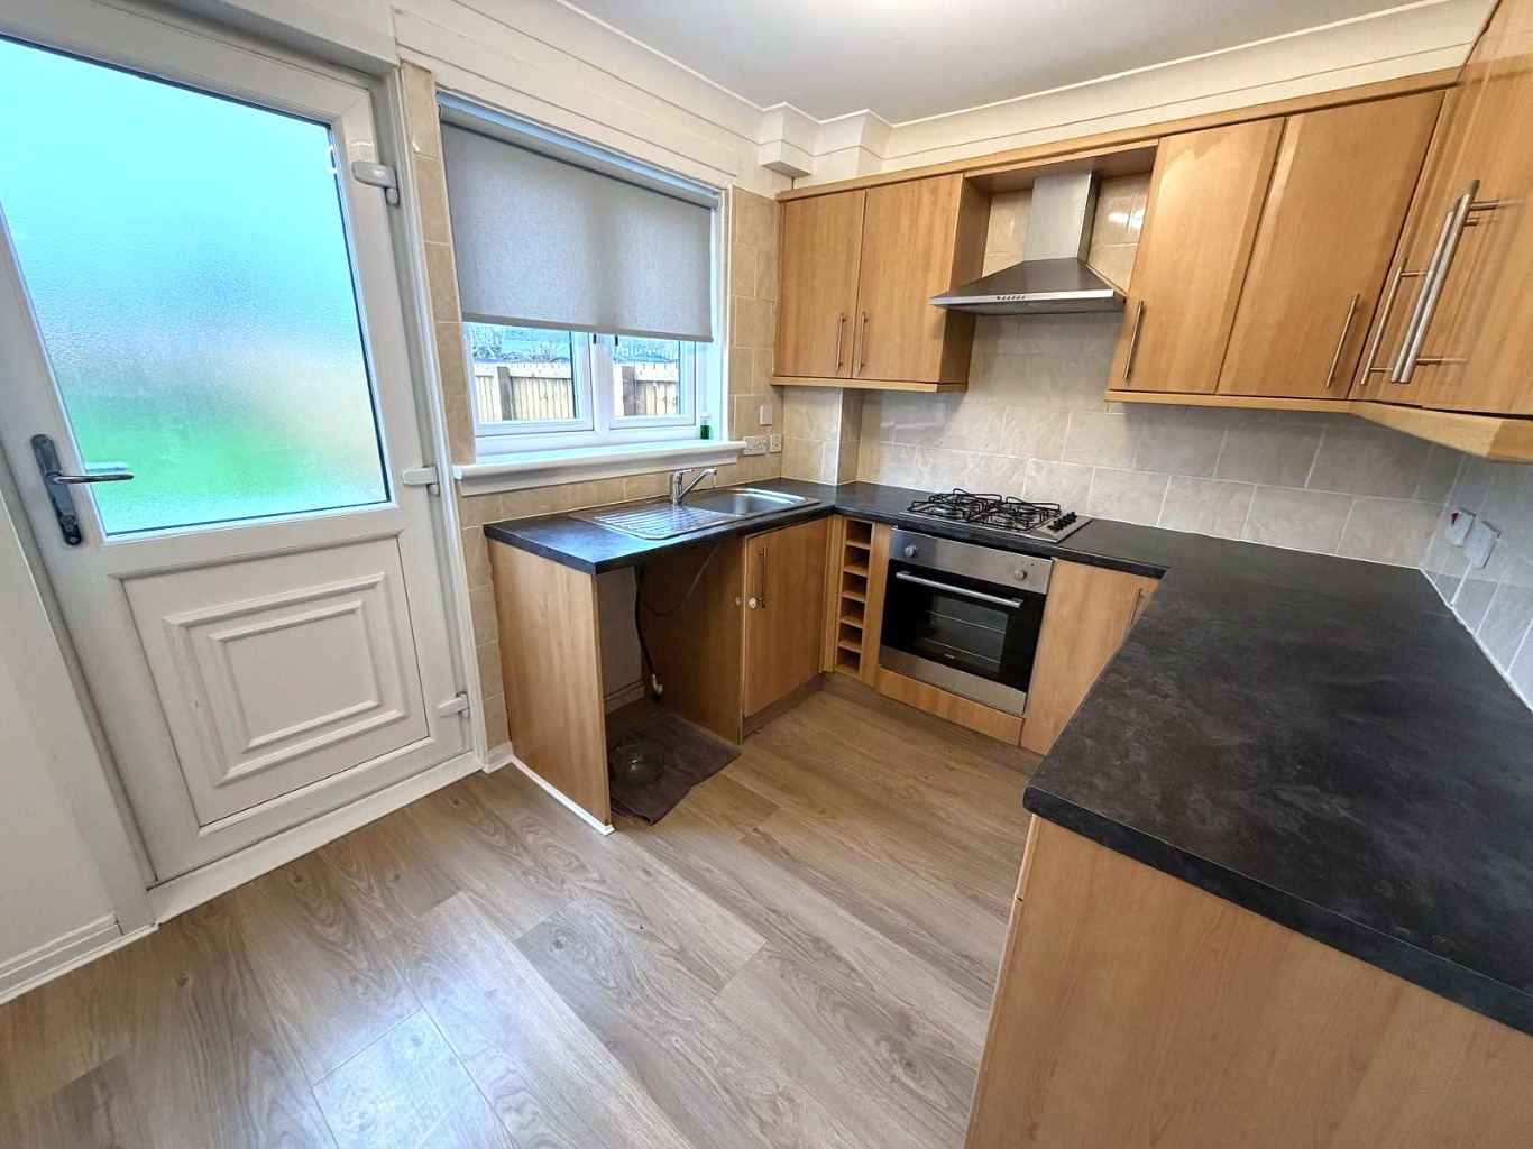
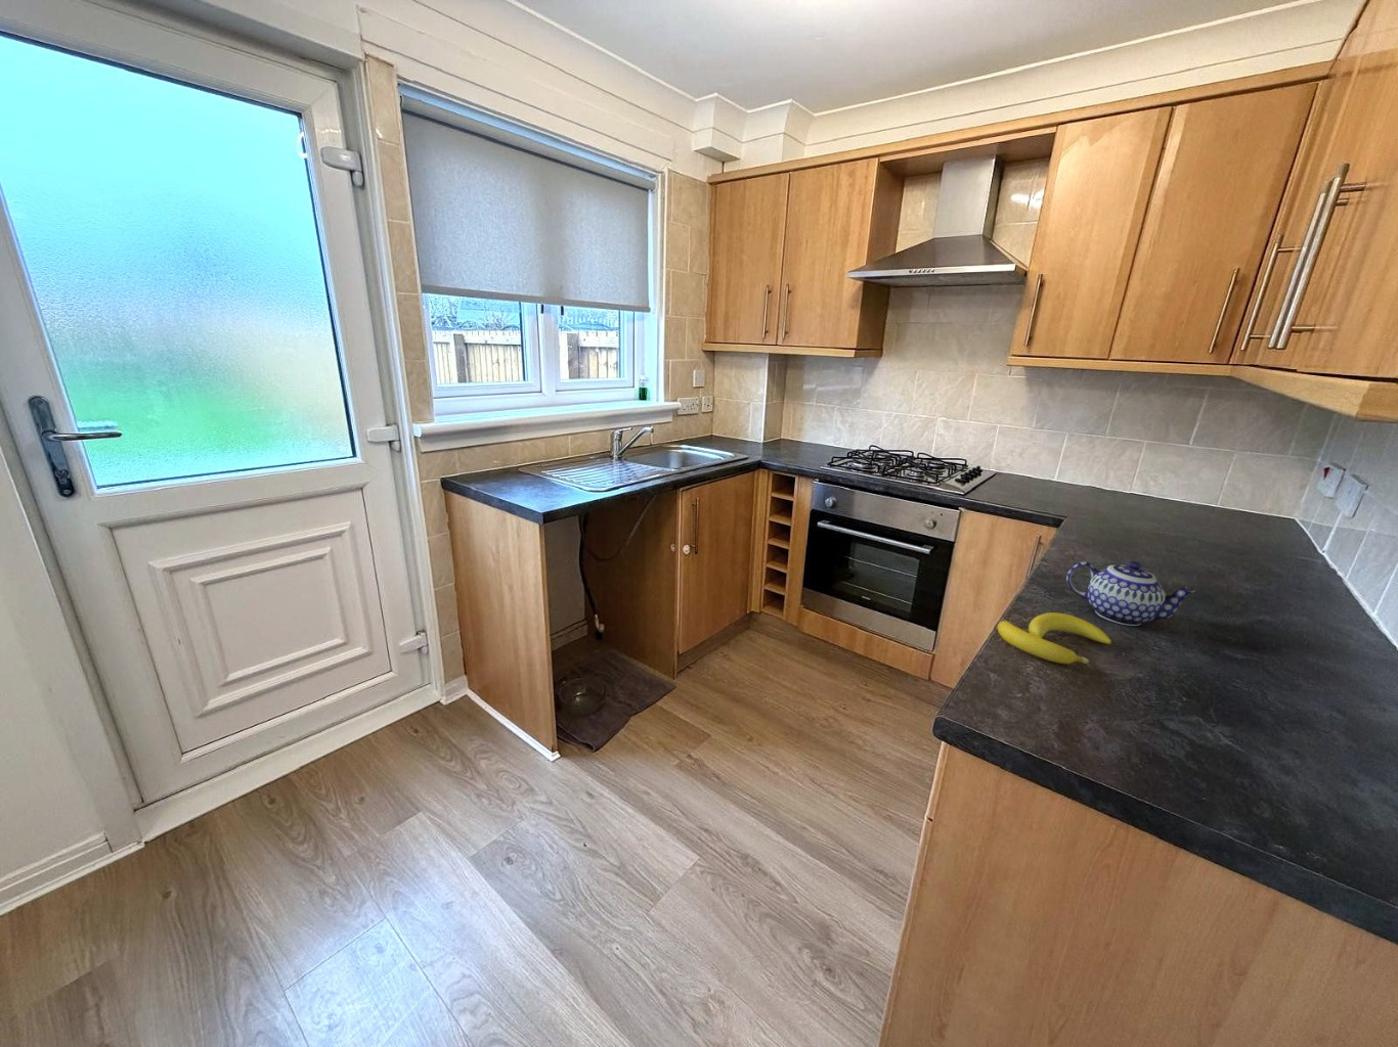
+ teapot [1066,560,1197,627]
+ banana [997,611,1113,664]
